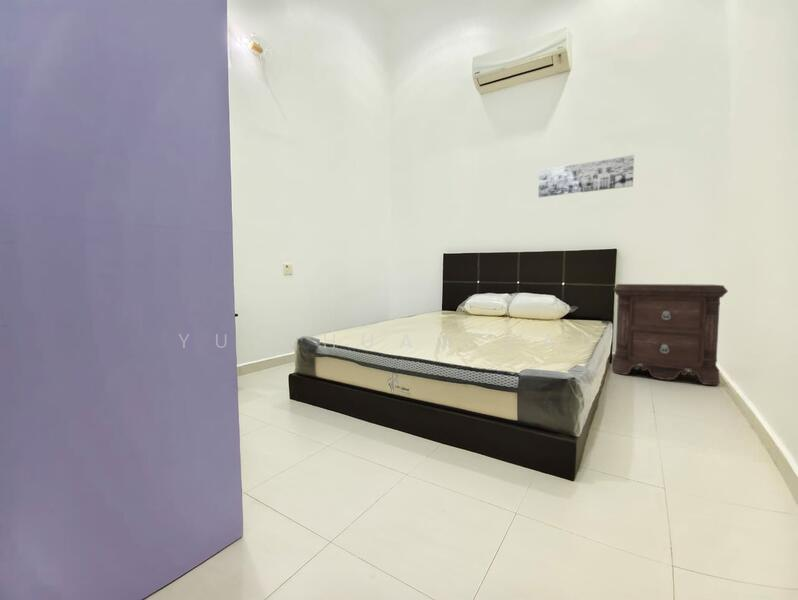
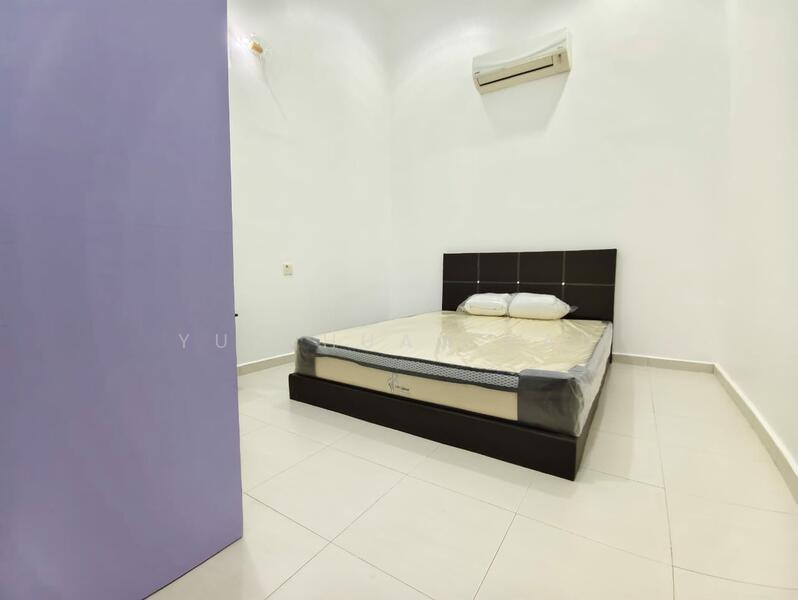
- nightstand [611,283,729,386]
- wall art [537,154,635,199]
